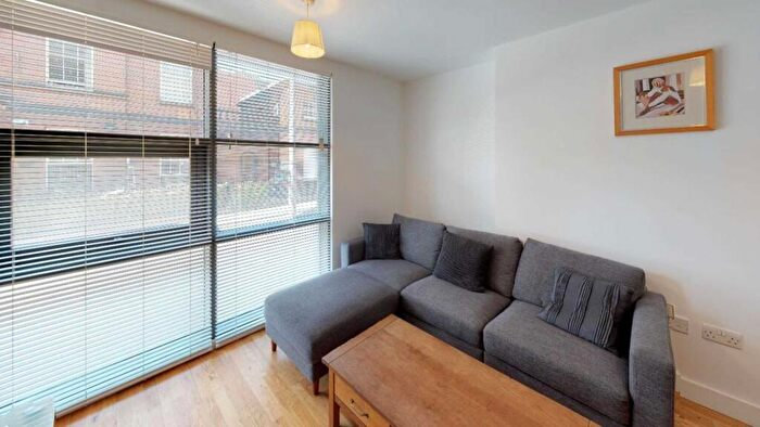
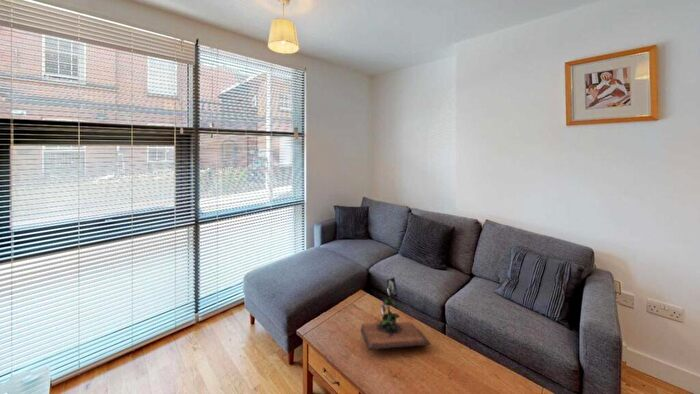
+ plant [360,276,432,351]
